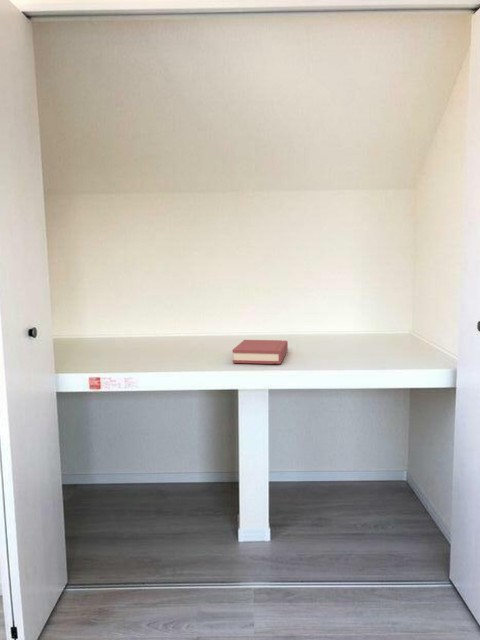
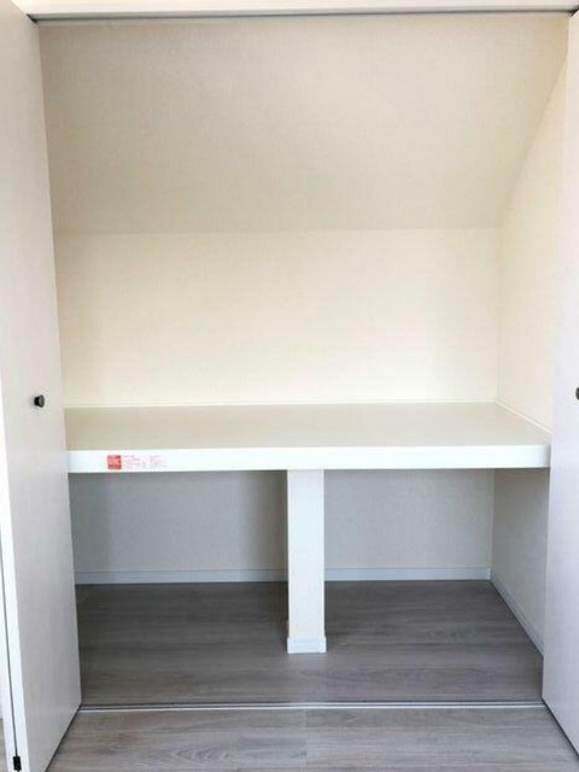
- hardback book [231,339,289,365]
